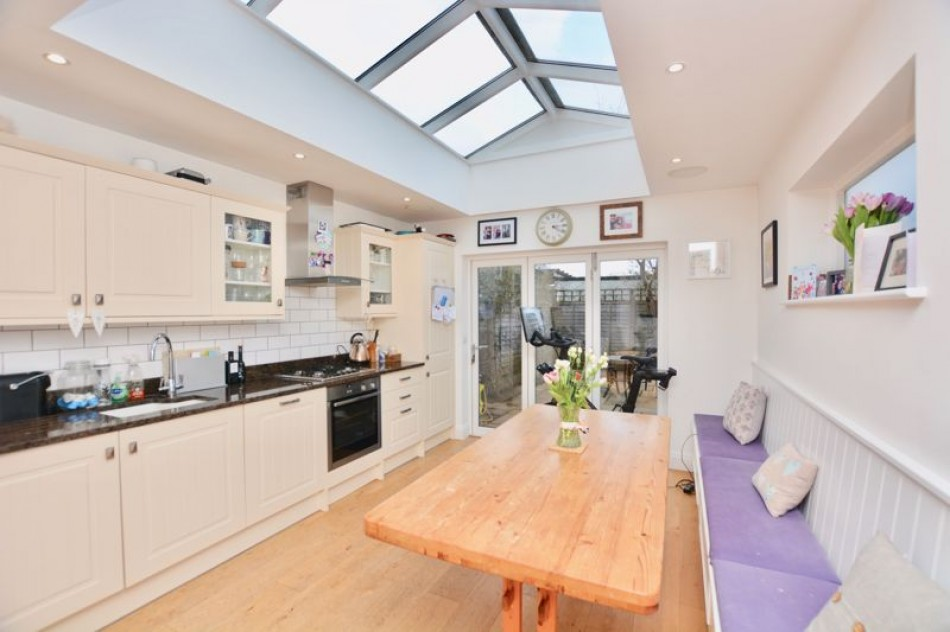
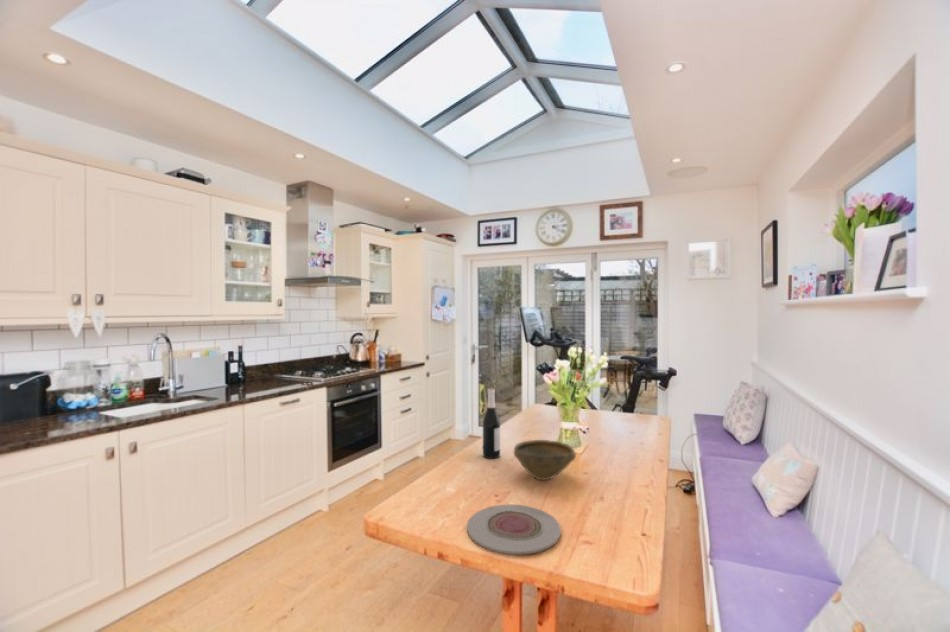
+ bowl [513,439,577,481]
+ wine bottle [482,387,501,459]
+ plate [466,504,562,555]
